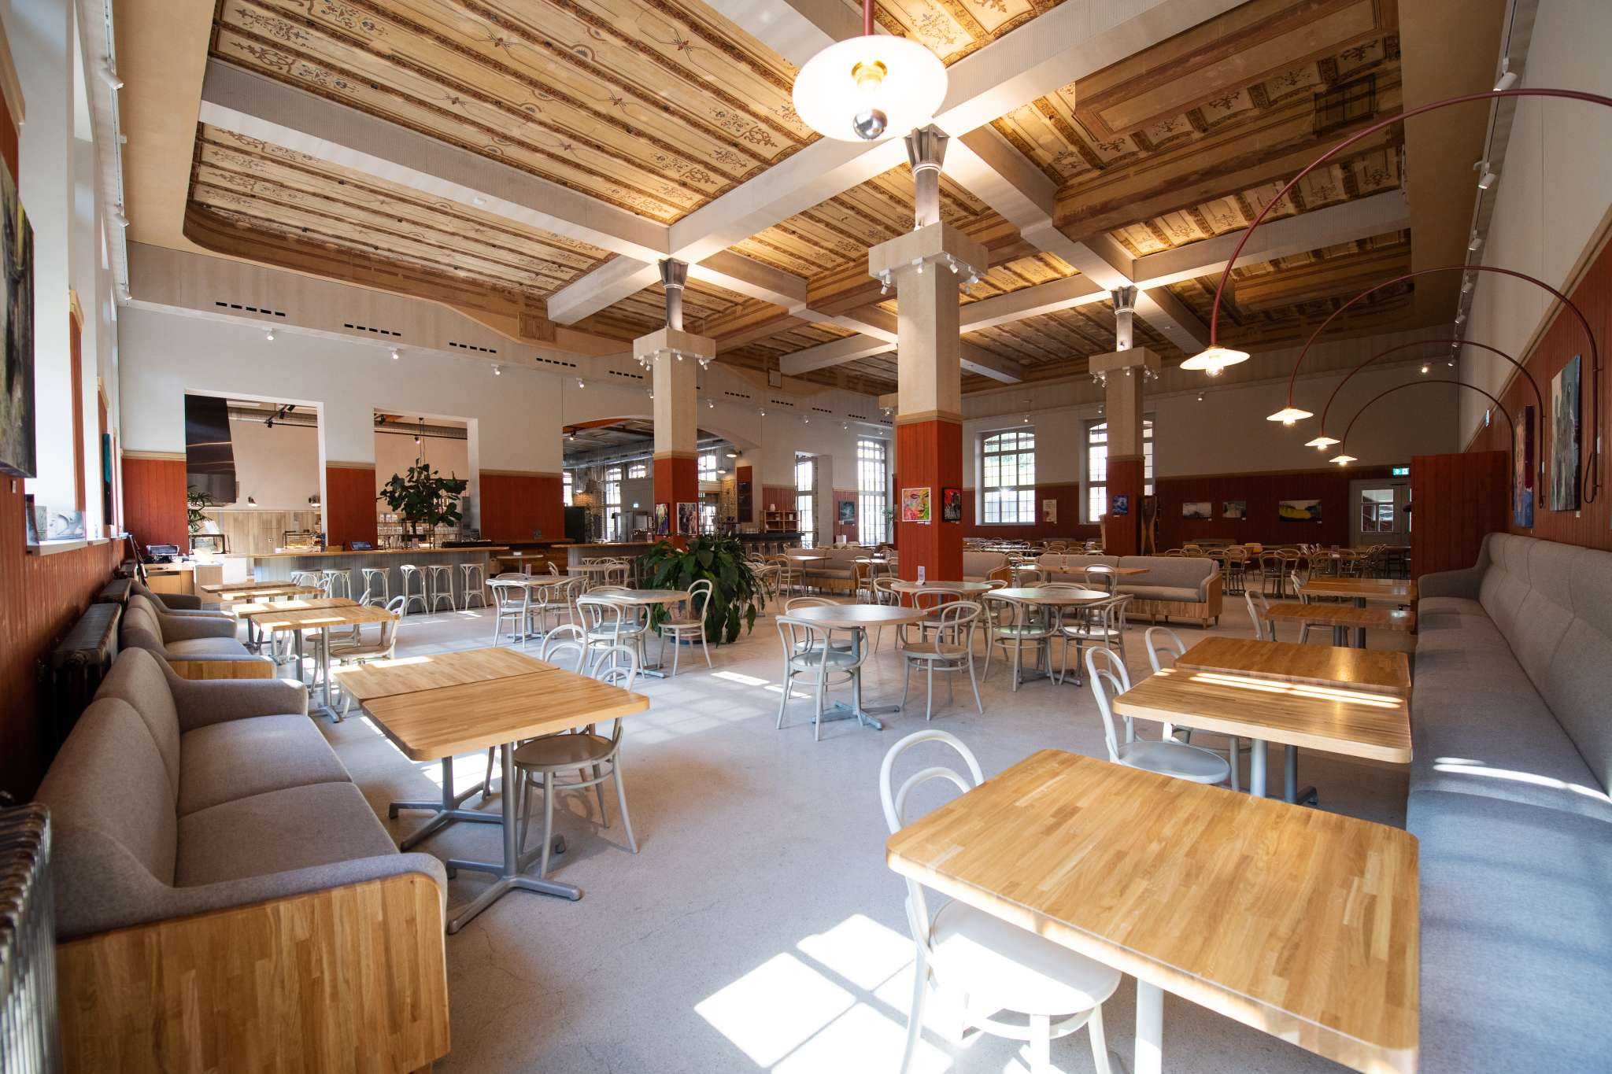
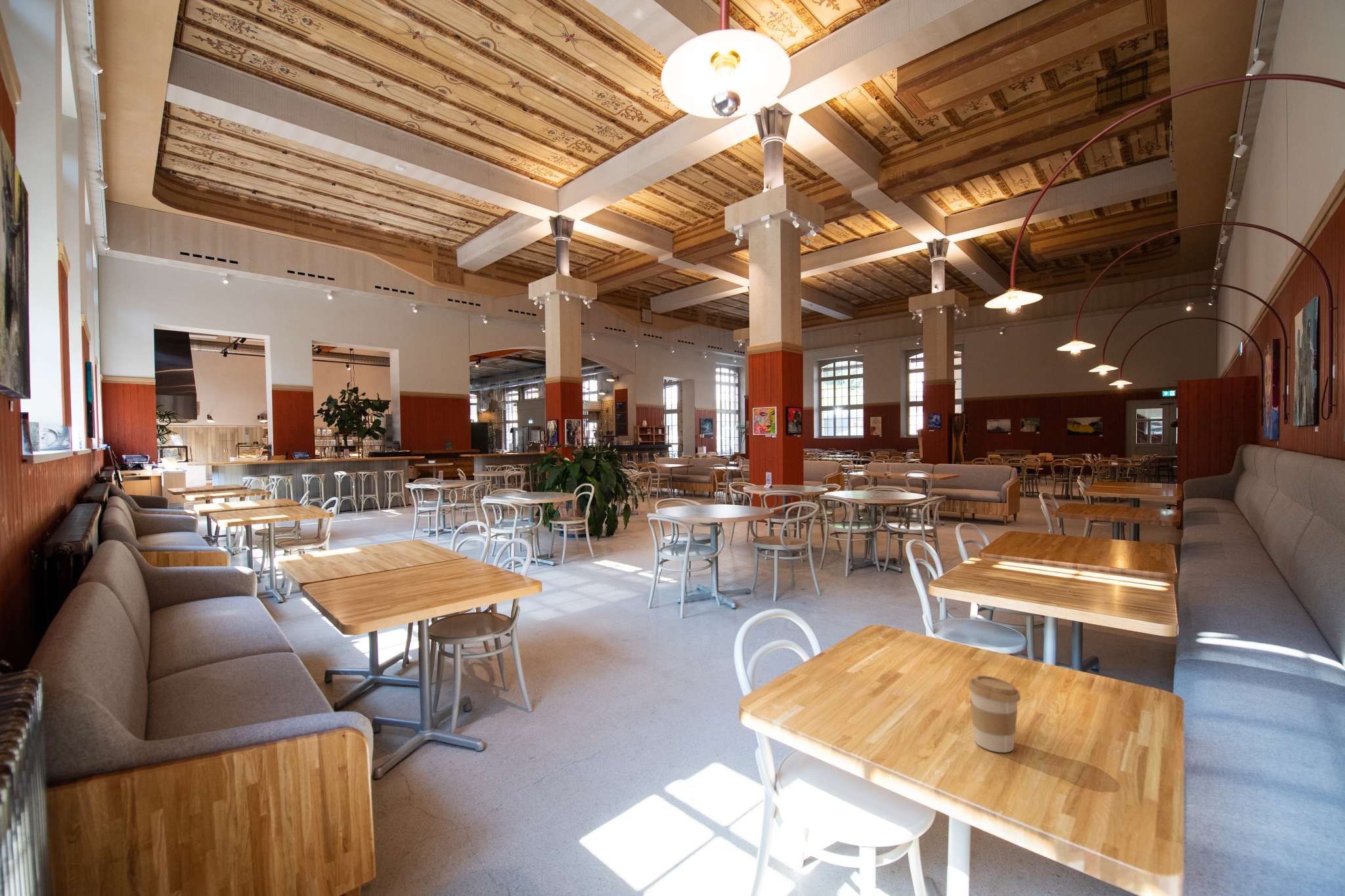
+ coffee cup [967,675,1021,753]
